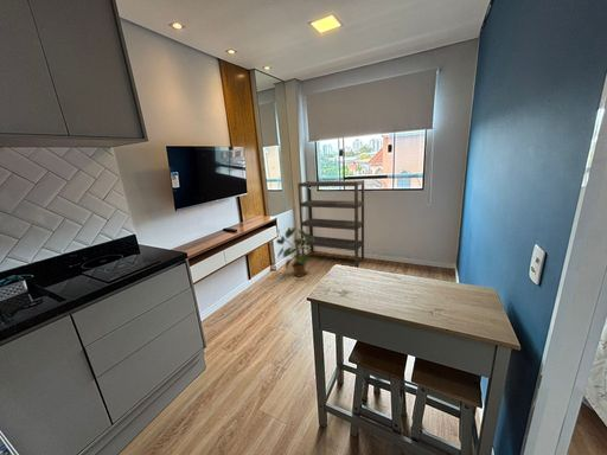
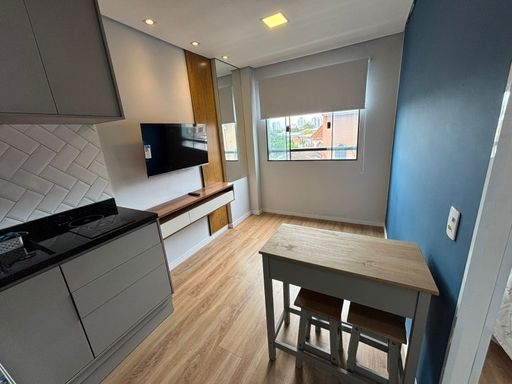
- house plant [269,226,314,278]
- shelving unit [296,179,365,269]
